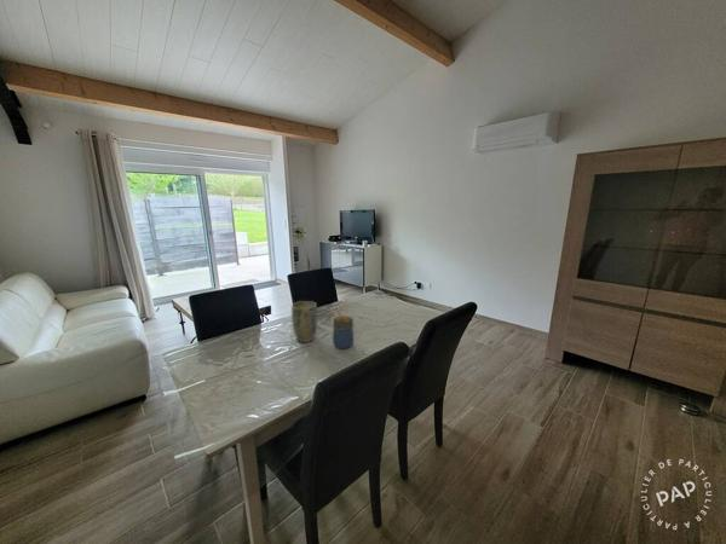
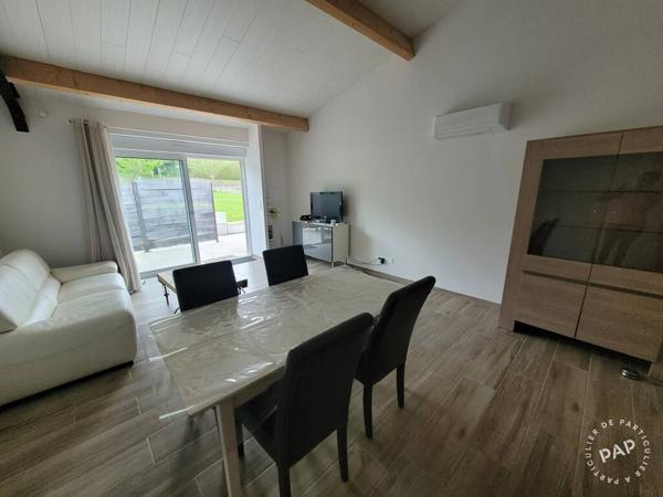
- jar [332,314,356,349]
- plant pot [290,300,318,343]
